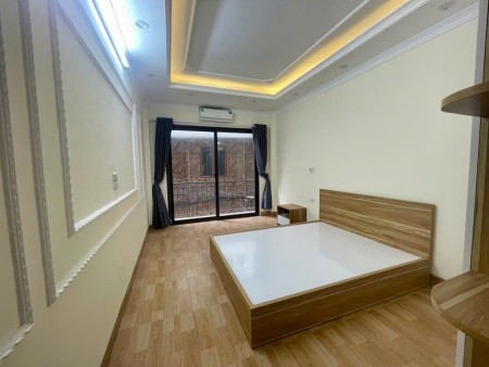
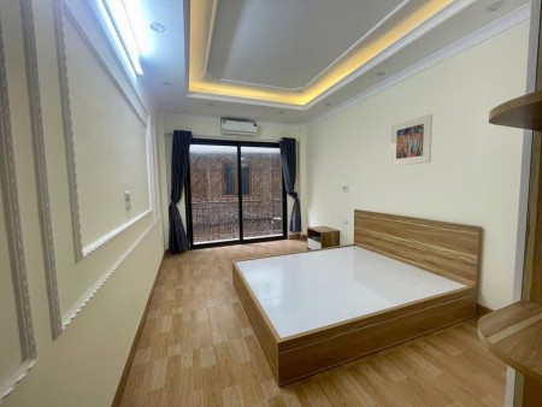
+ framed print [389,113,434,167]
